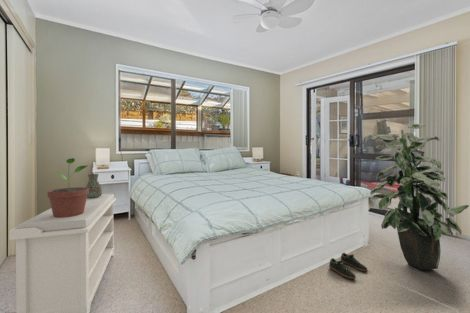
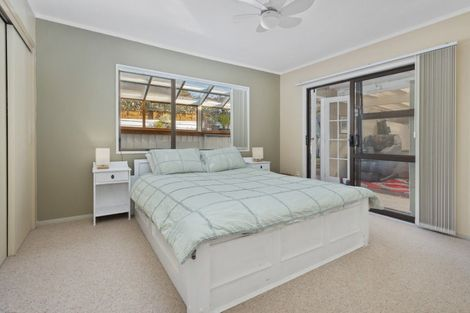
- potted plant [46,157,89,218]
- decorative vase [85,173,103,198]
- shoe [328,252,368,280]
- indoor plant [369,123,470,271]
- bench [8,193,117,313]
